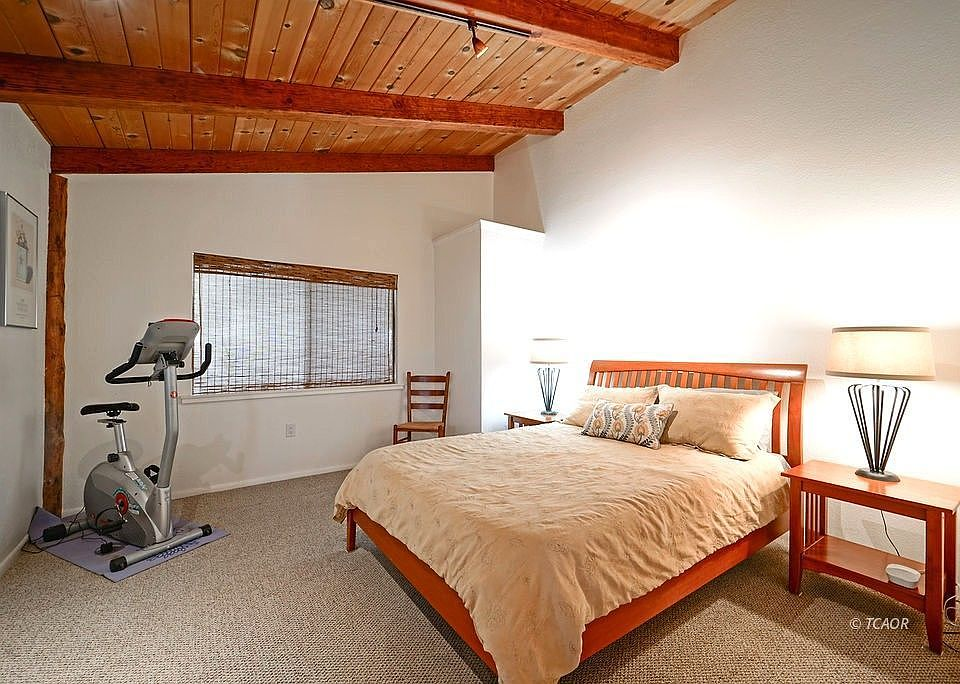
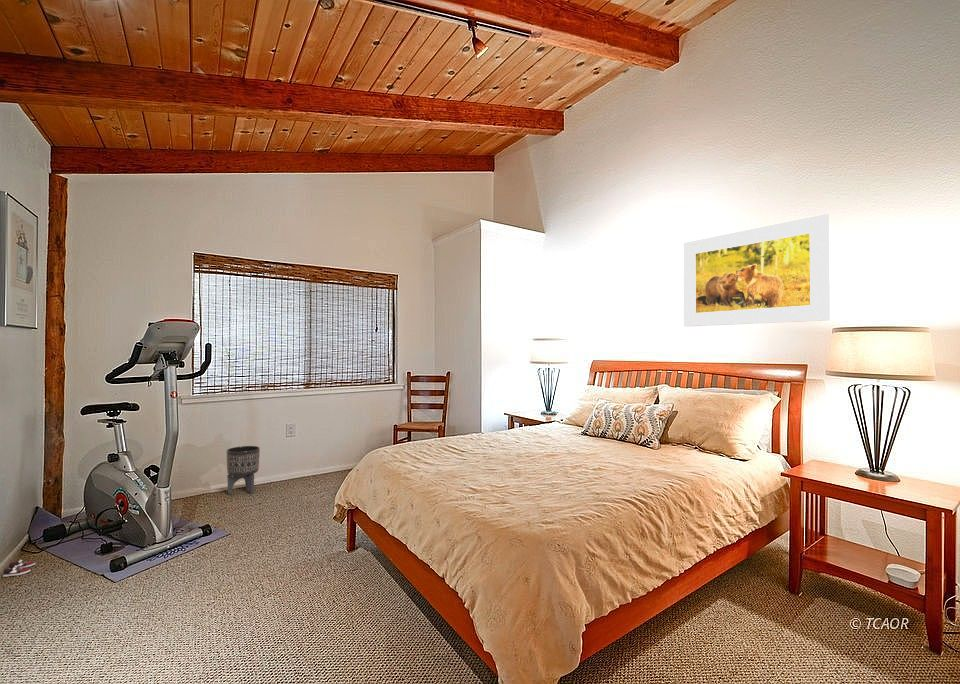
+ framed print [683,213,831,327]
+ planter [225,445,261,495]
+ sneaker [2,559,37,578]
